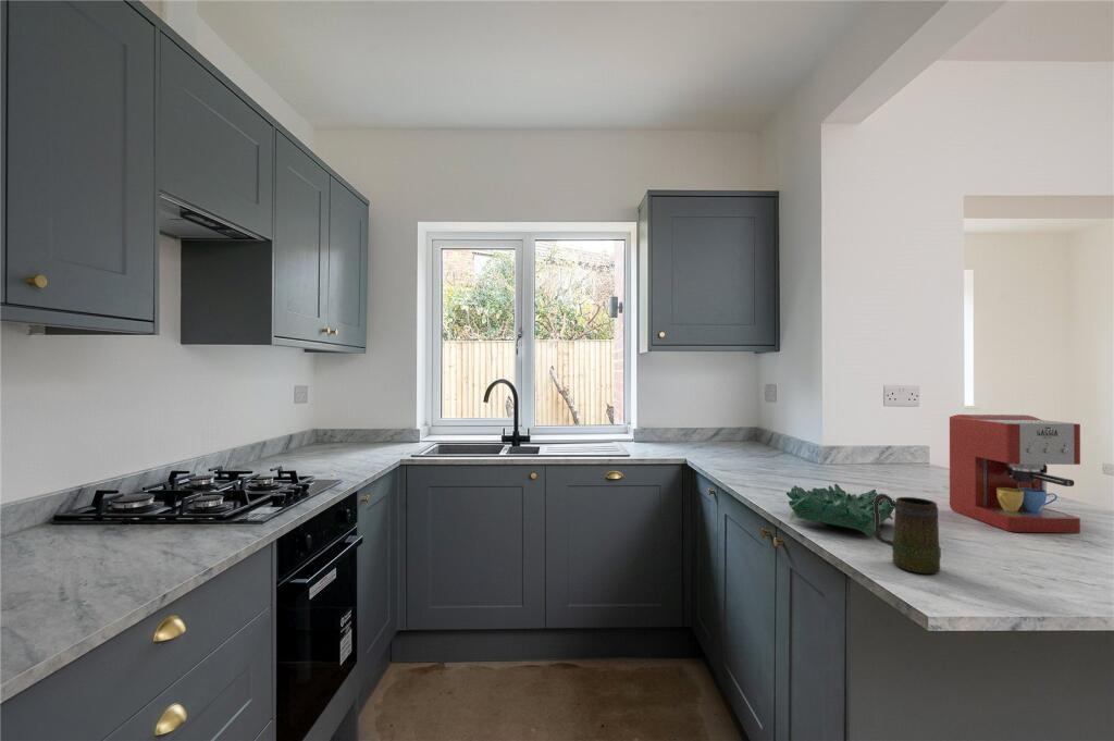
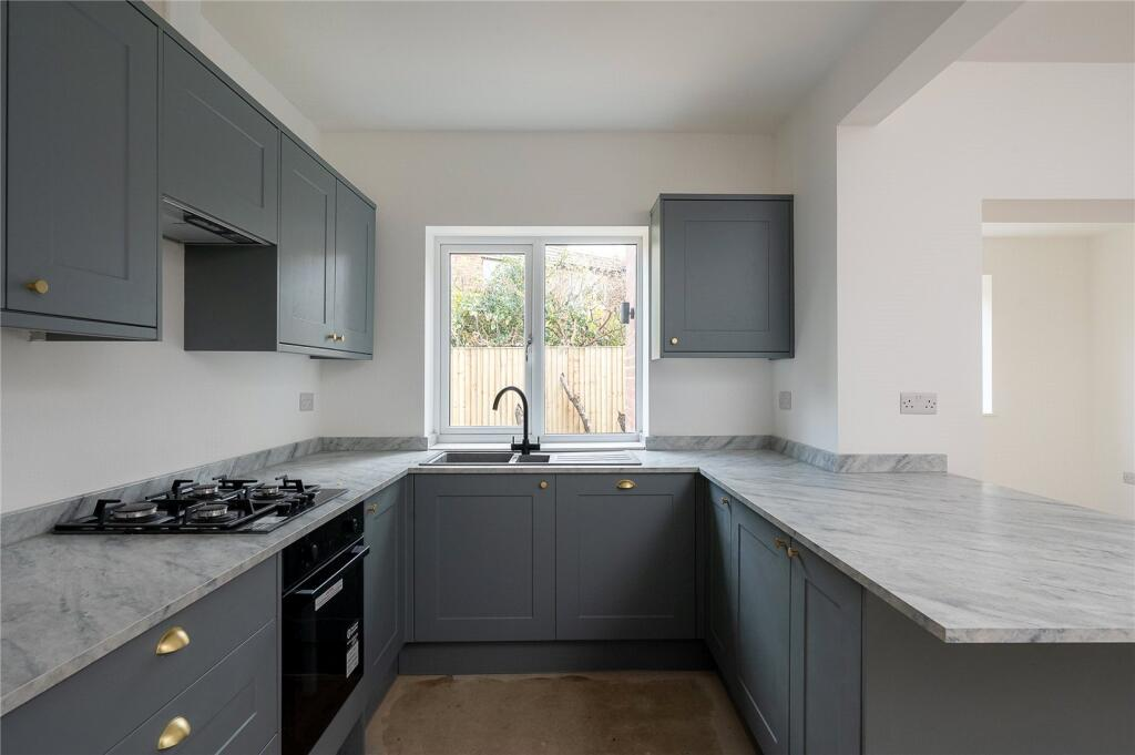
- mug [872,492,942,575]
- coffee maker [949,413,1081,534]
- decorative bowl [785,483,896,538]
